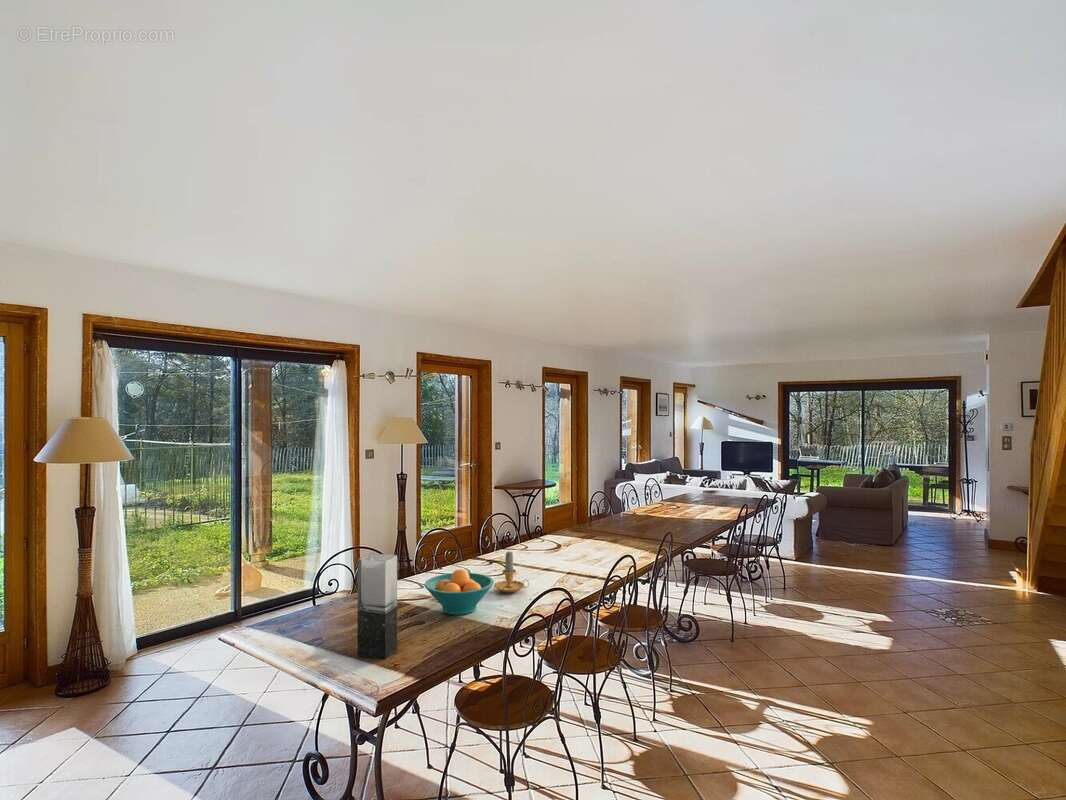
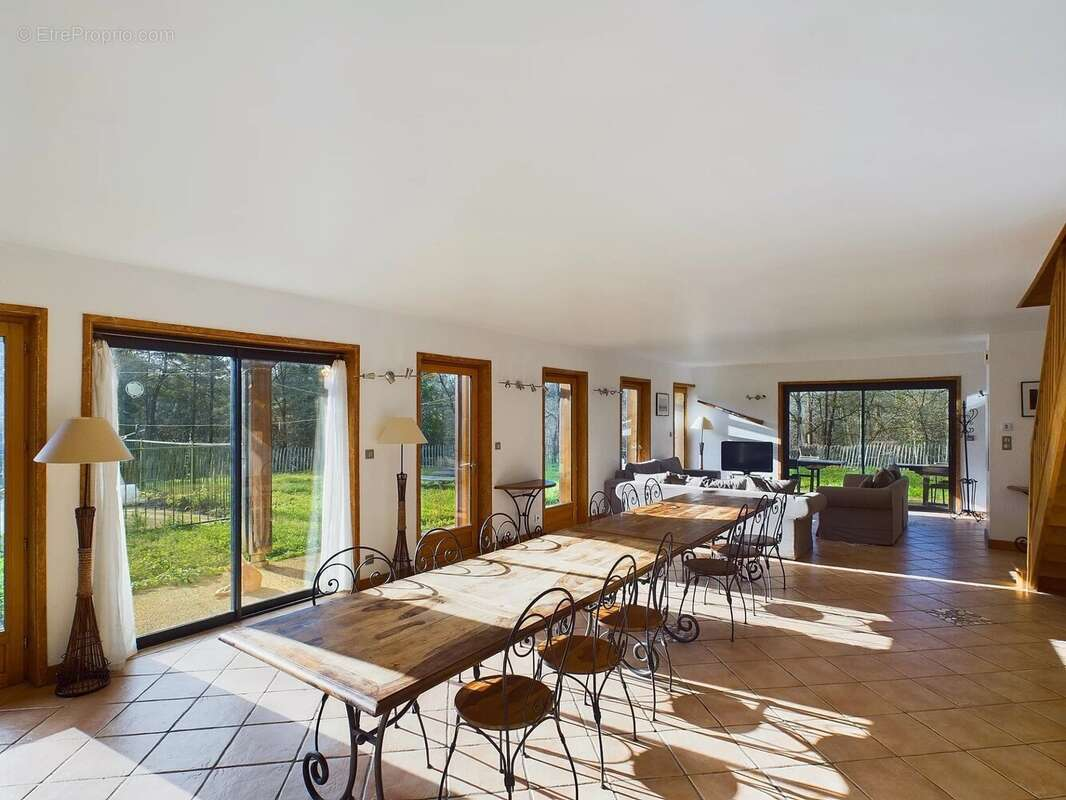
- fruit bowl [423,568,495,616]
- candle [493,551,530,594]
- vase [356,552,398,660]
